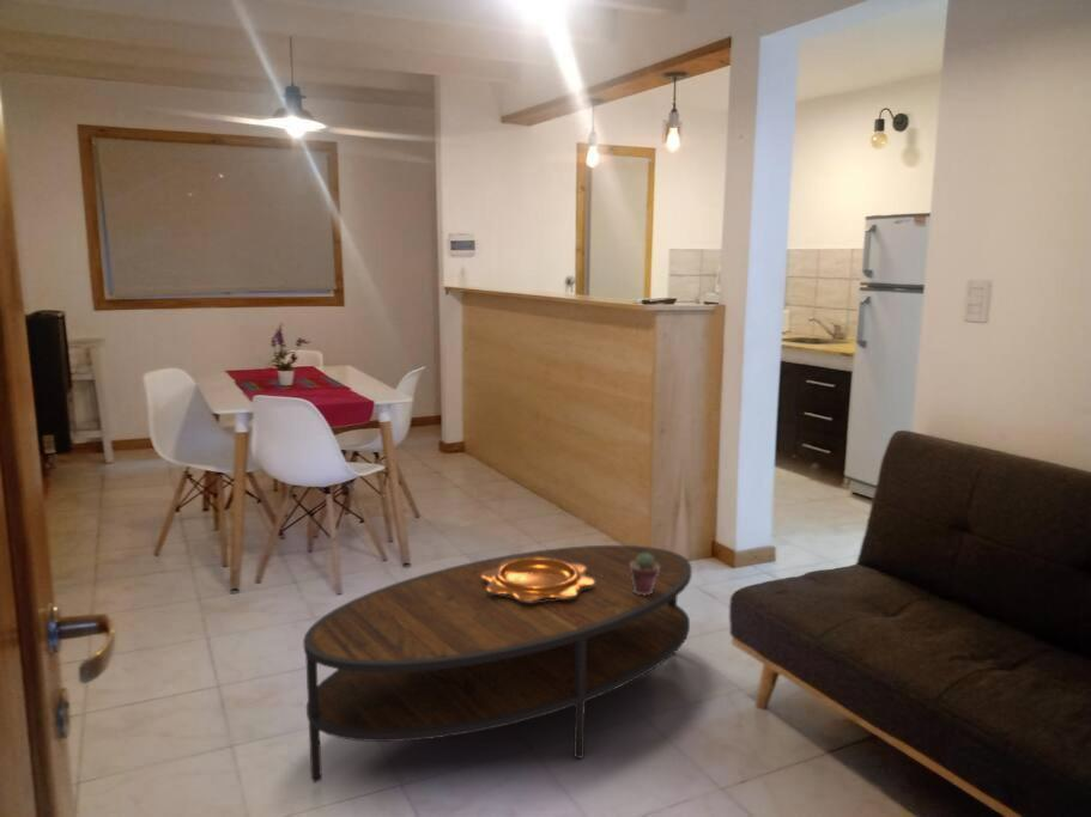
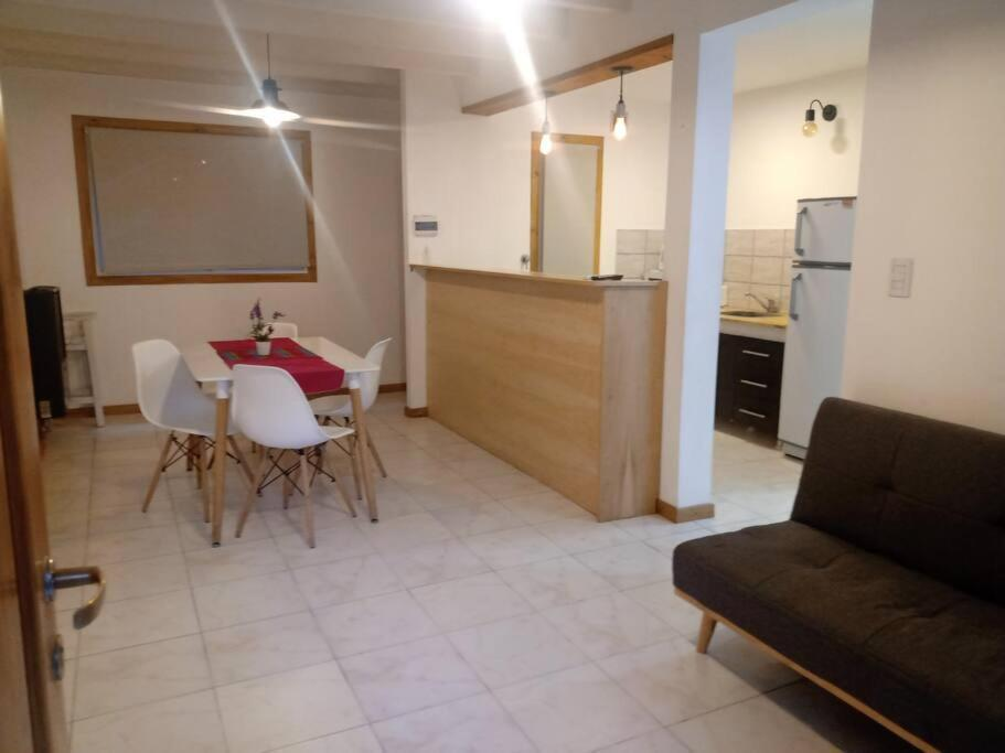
- decorative bowl [481,557,595,602]
- potted succulent [630,553,660,596]
- coffee table [302,544,693,785]
